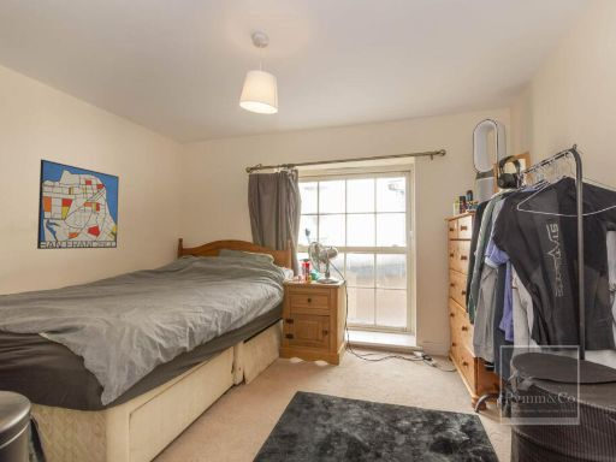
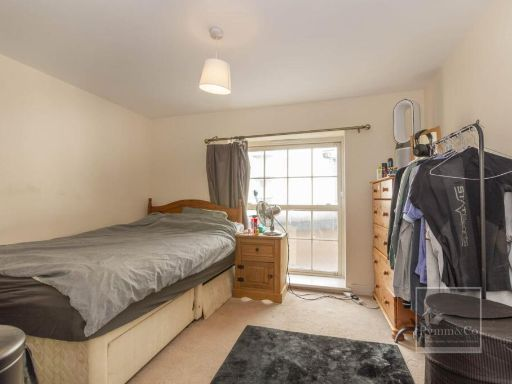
- wall art [36,158,120,250]
